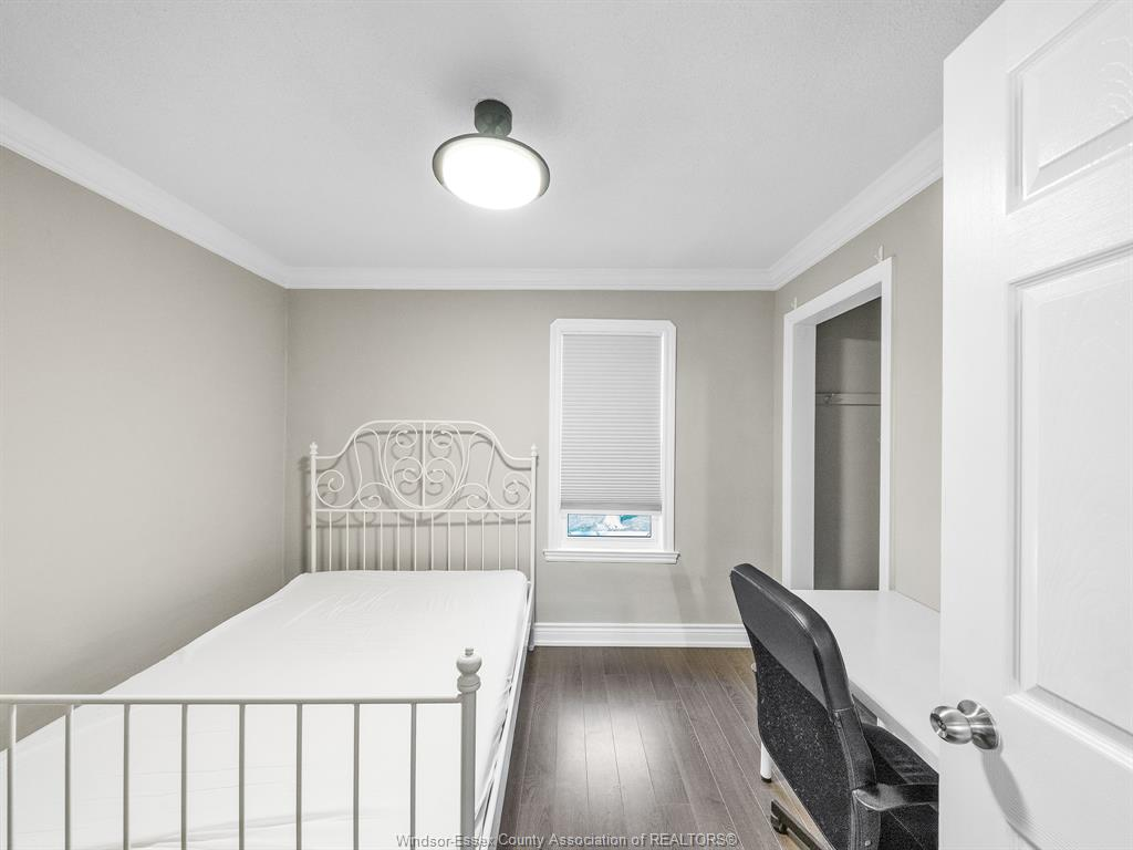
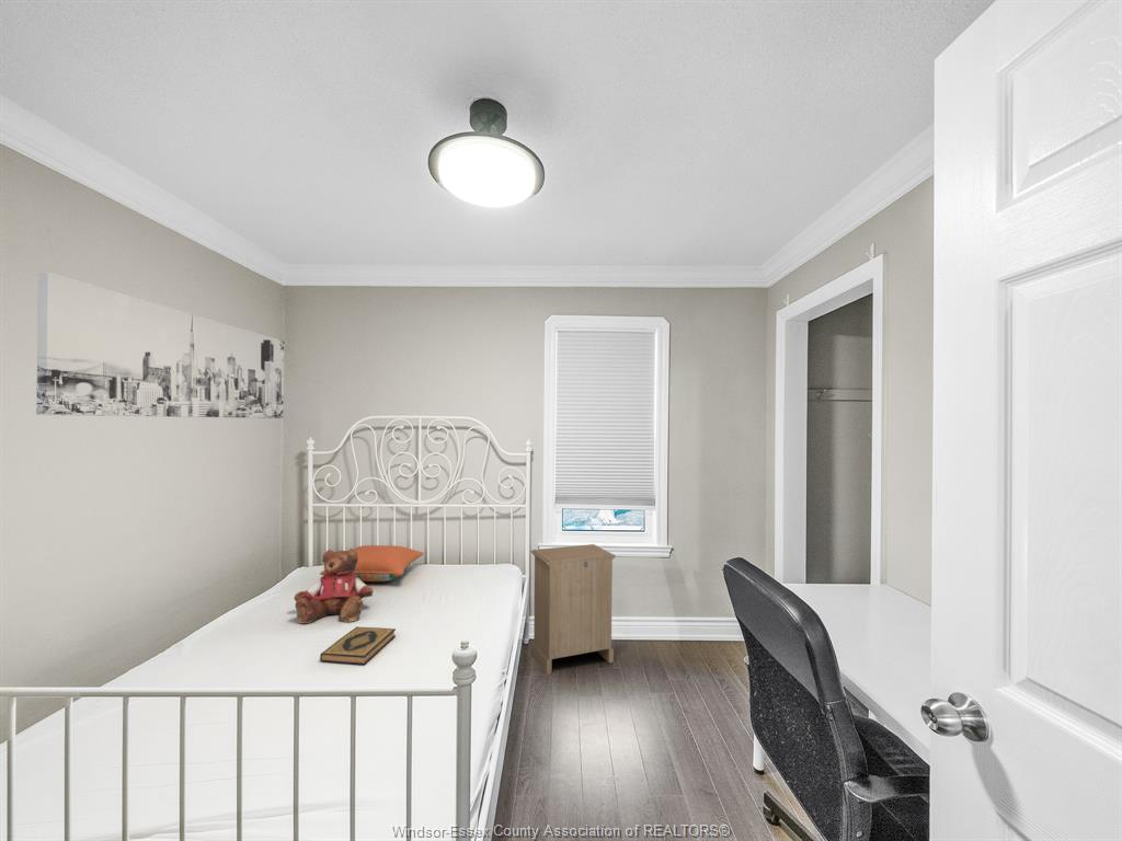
+ cabinet [529,543,617,676]
+ pillow [319,544,425,583]
+ hardback book [319,626,397,666]
+ teddy bear [293,548,374,624]
+ wall art [35,270,285,419]
